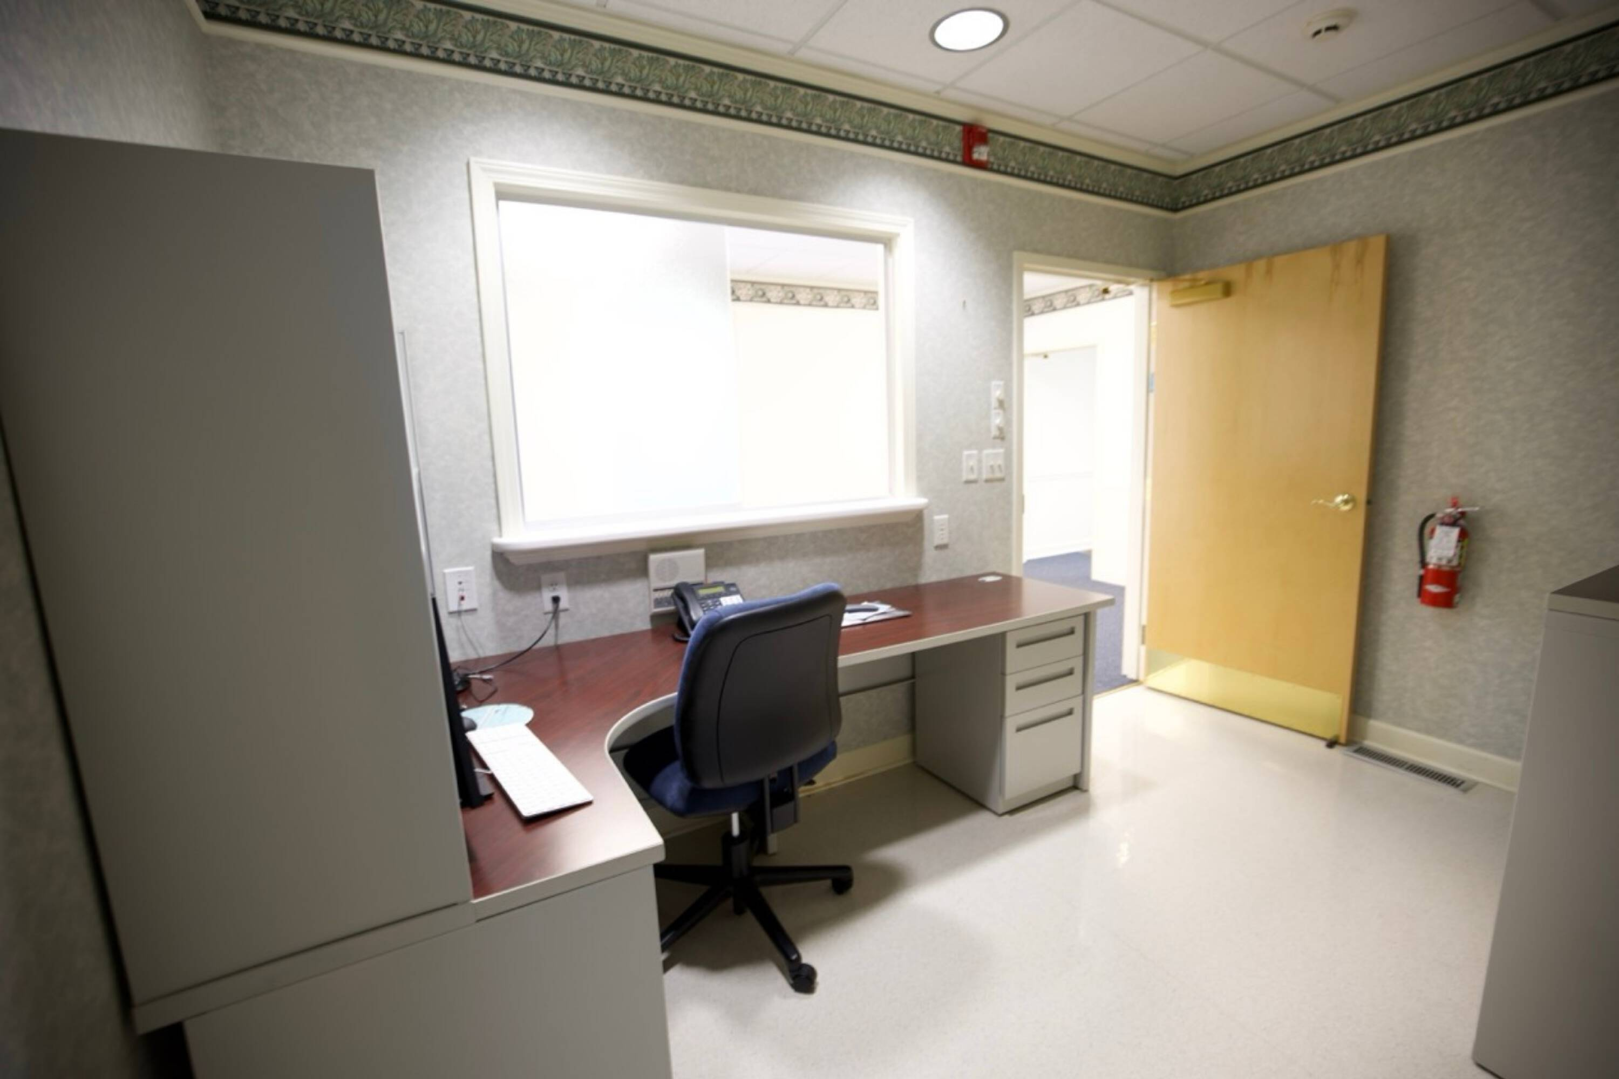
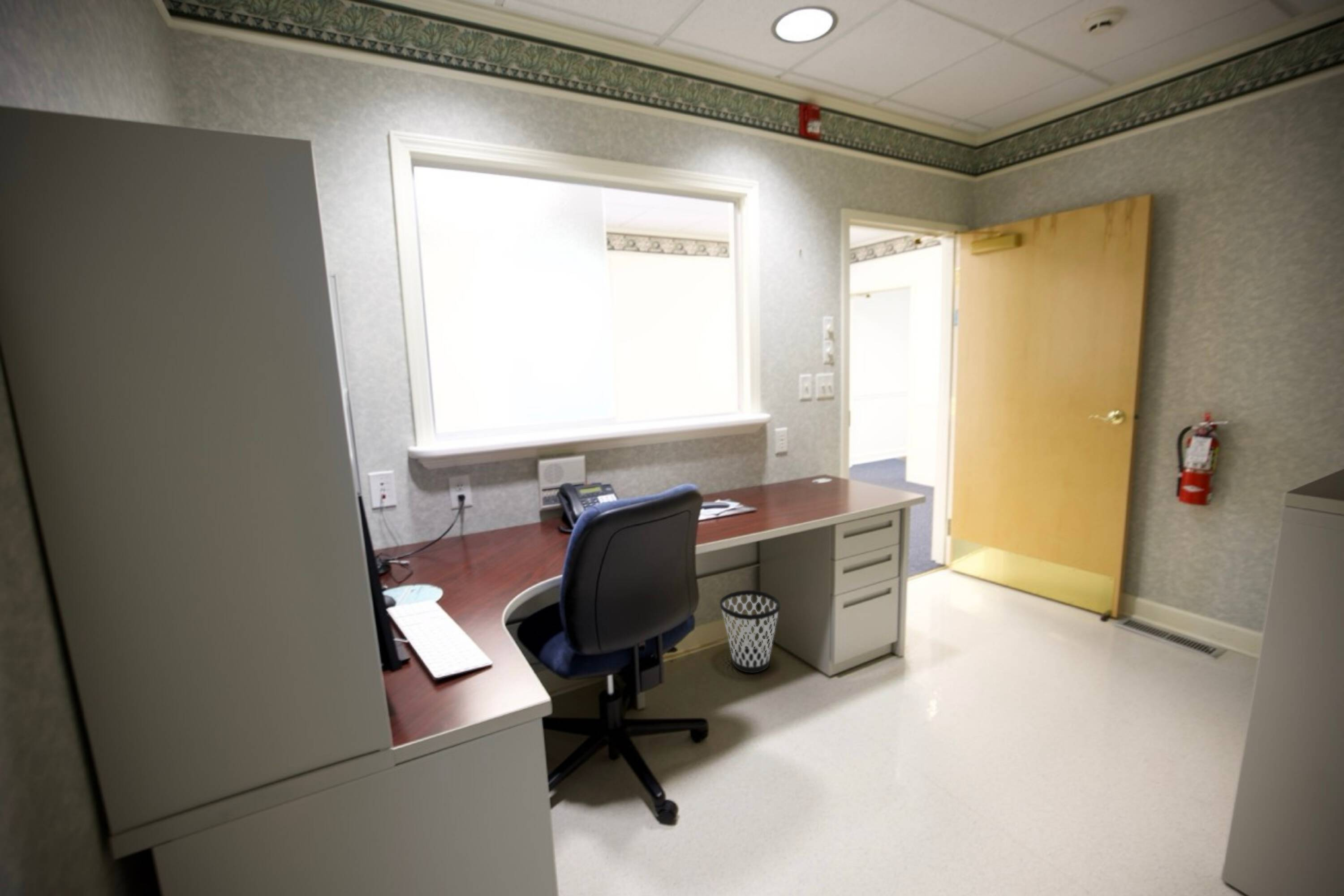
+ wastebasket [719,590,781,673]
